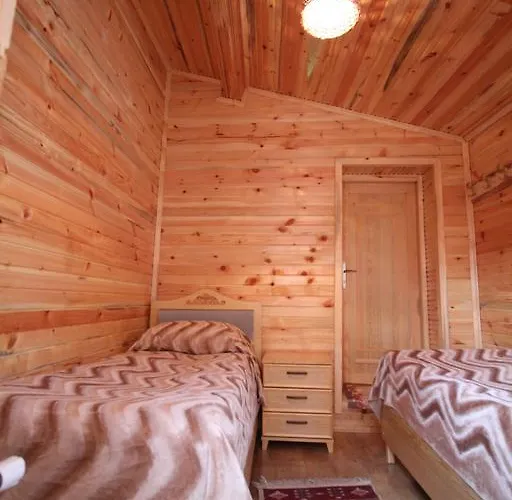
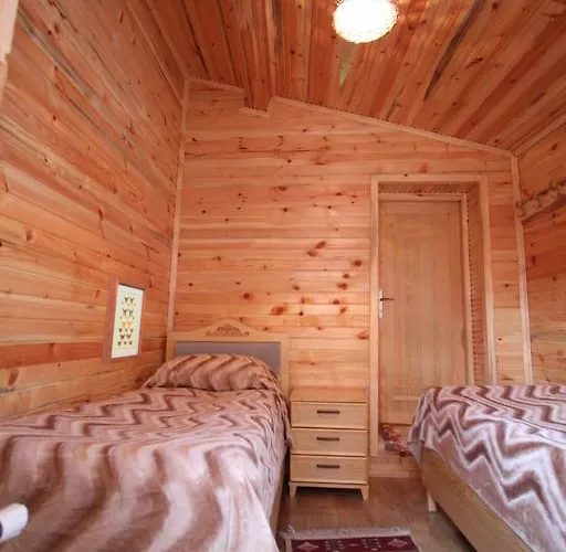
+ wall art [99,275,148,365]
